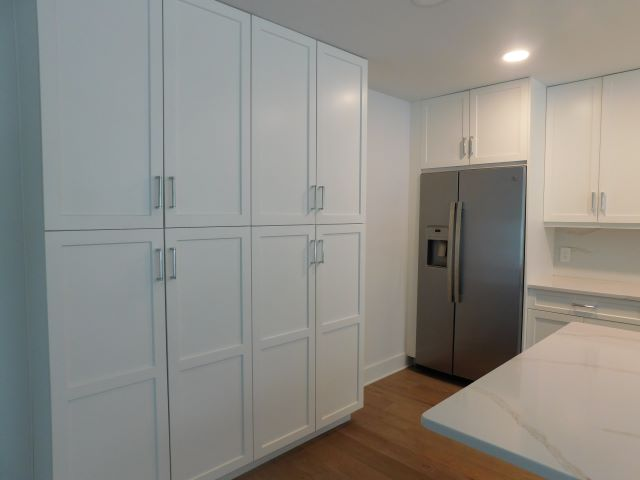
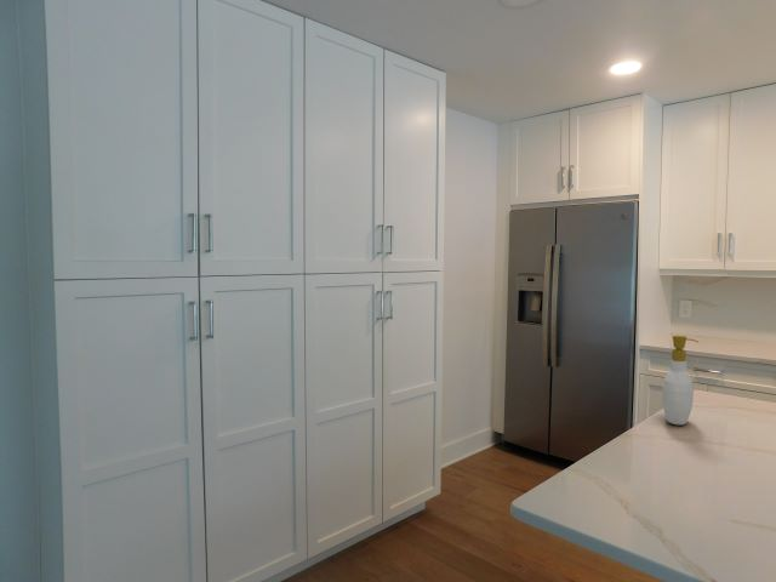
+ soap bottle [661,335,700,426]
